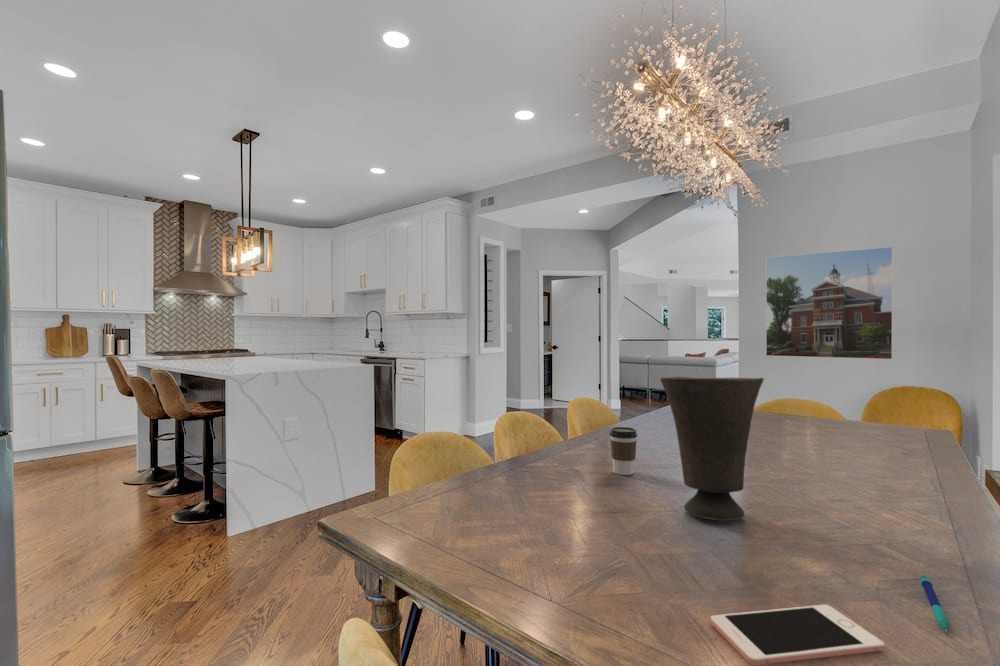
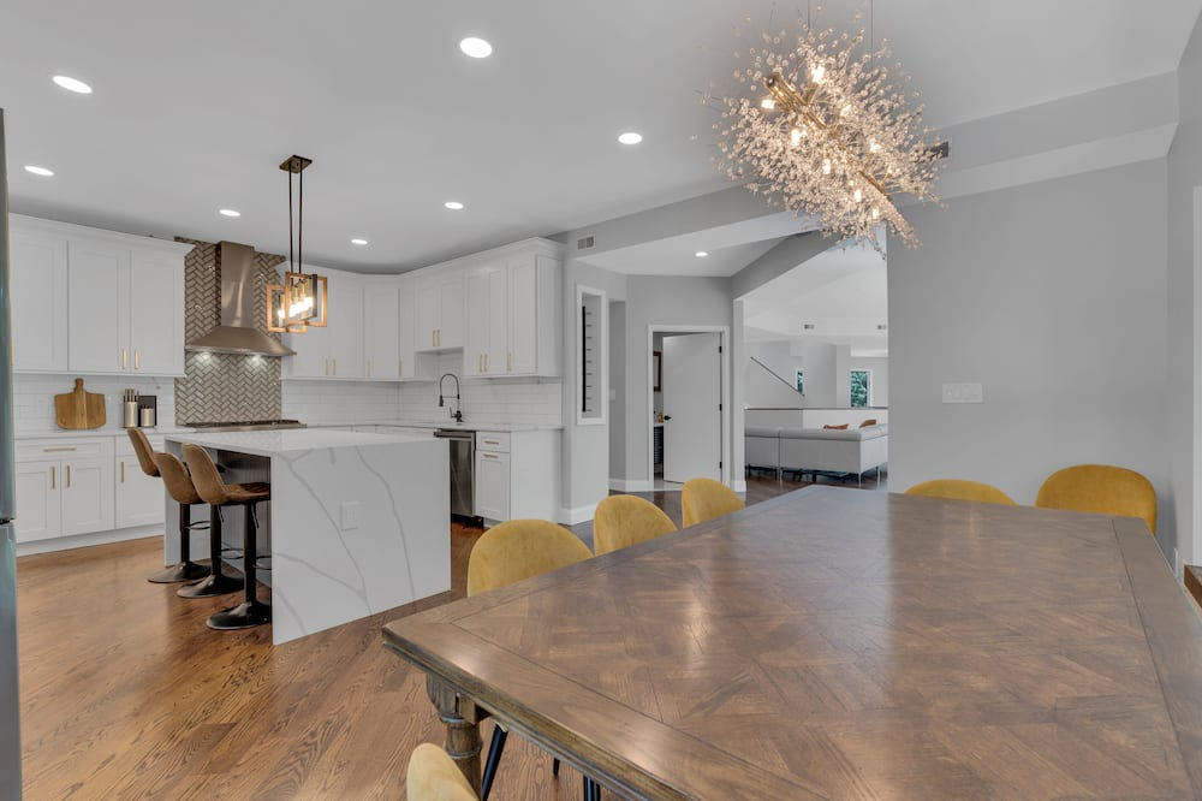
- cell phone [710,604,886,666]
- vase [659,376,765,521]
- coffee cup [609,426,638,476]
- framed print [765,246,894,360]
- pen [919,575,949,632]
